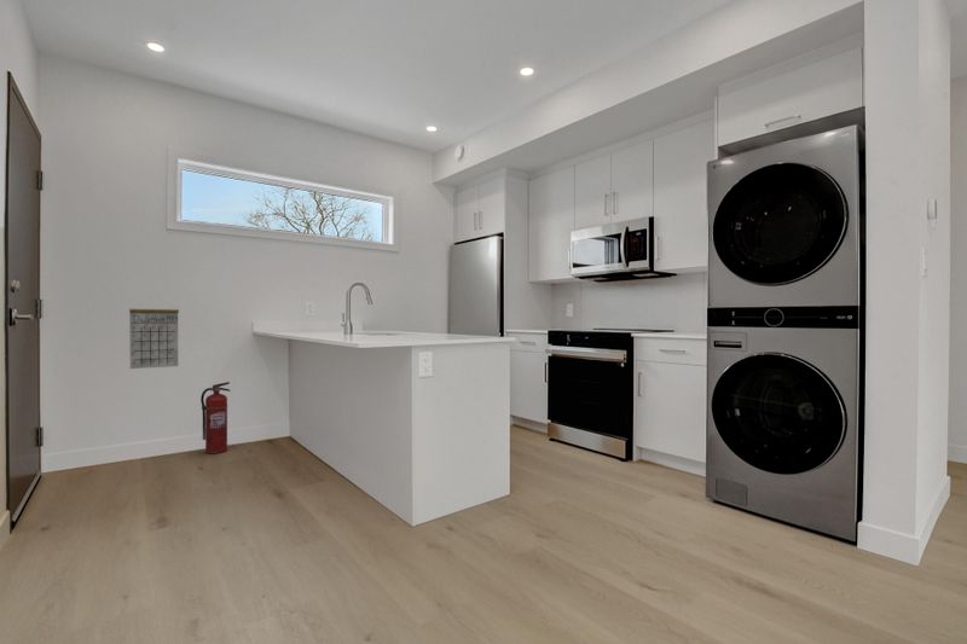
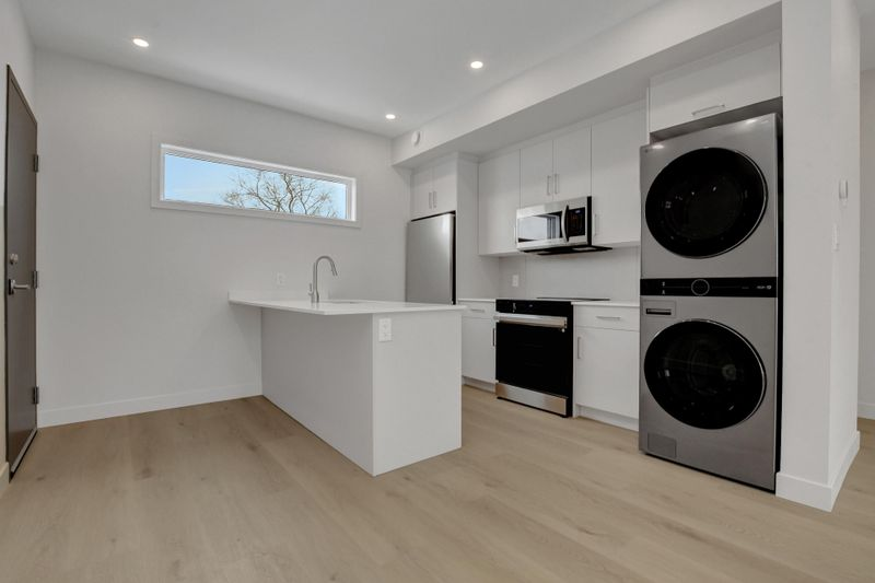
- fire extinguisher [199,381,231,454]
- calendar [128,296,180,370]
